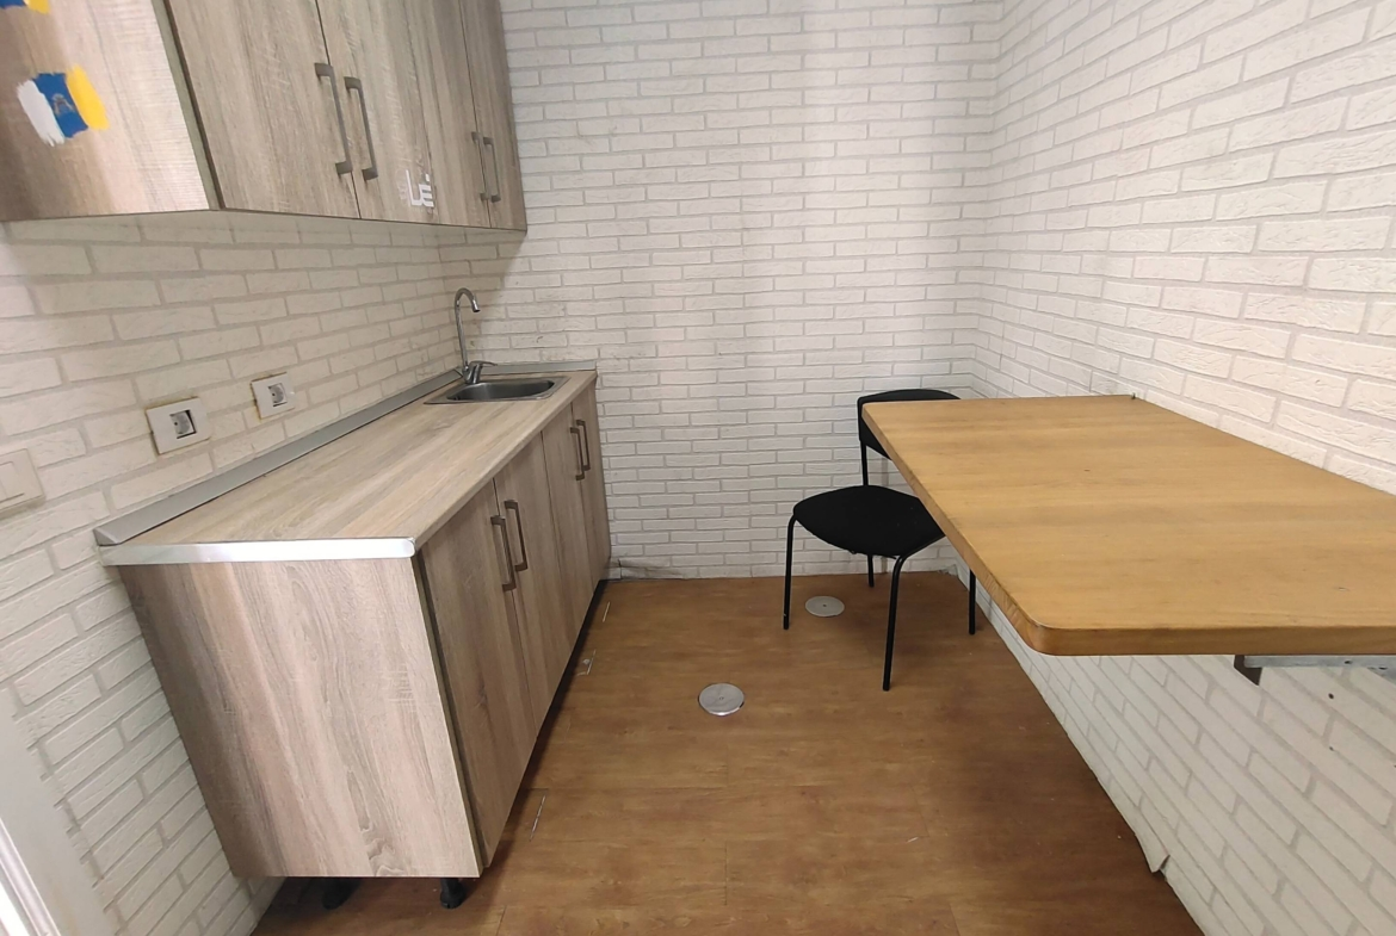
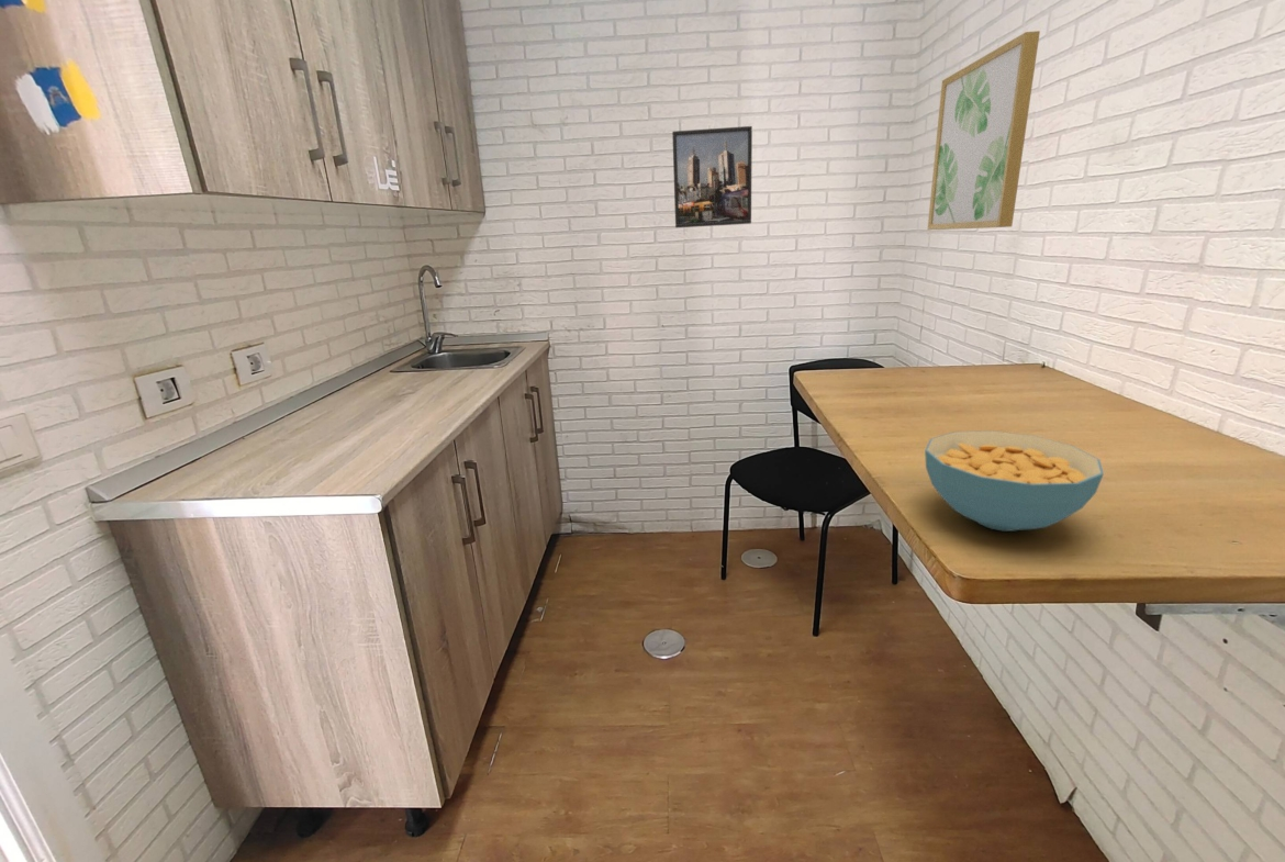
+ cereal bowl [924,429,1105,533]
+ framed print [671,125,753,228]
+ wall art [927,30,1041,231]
